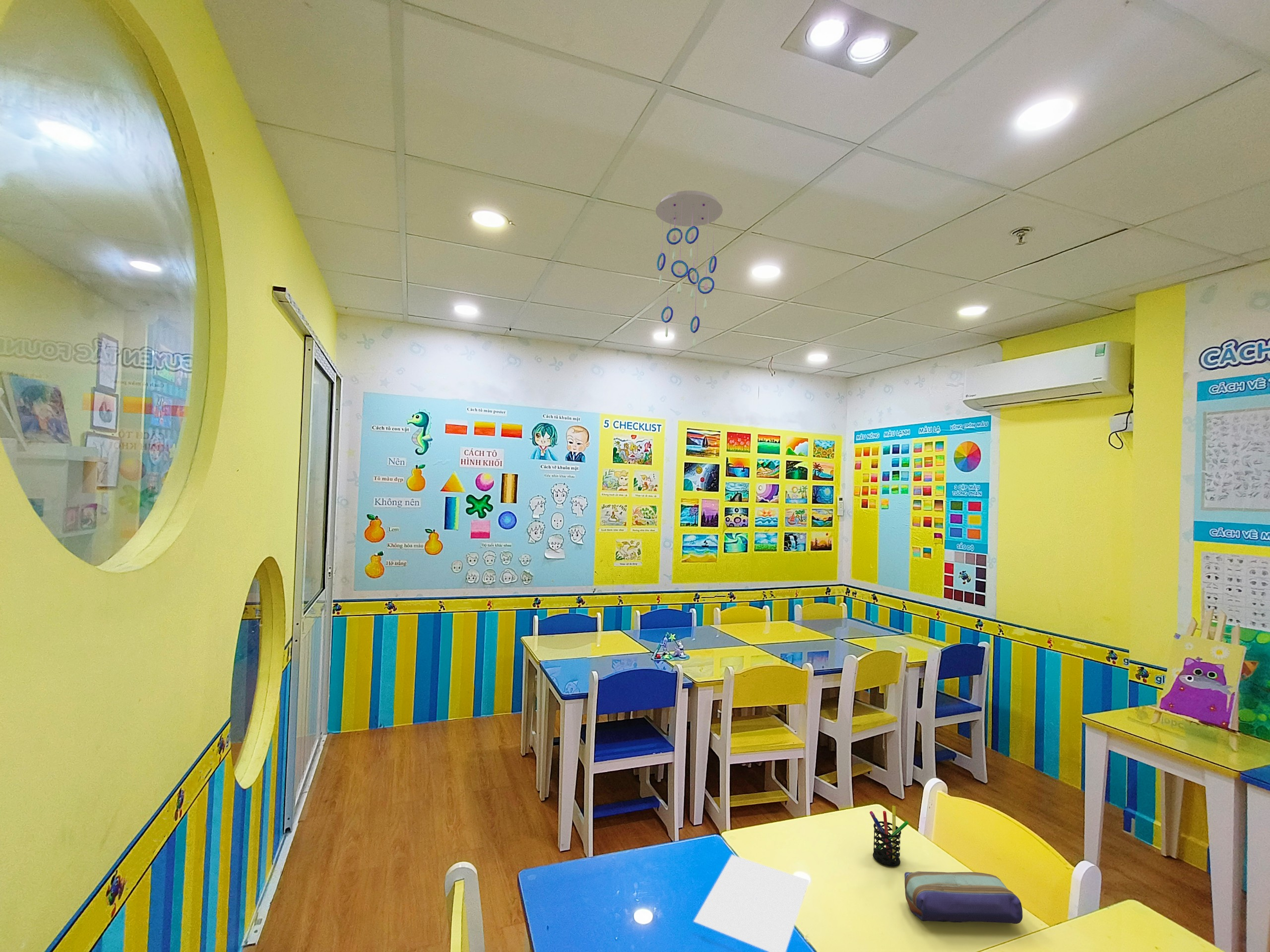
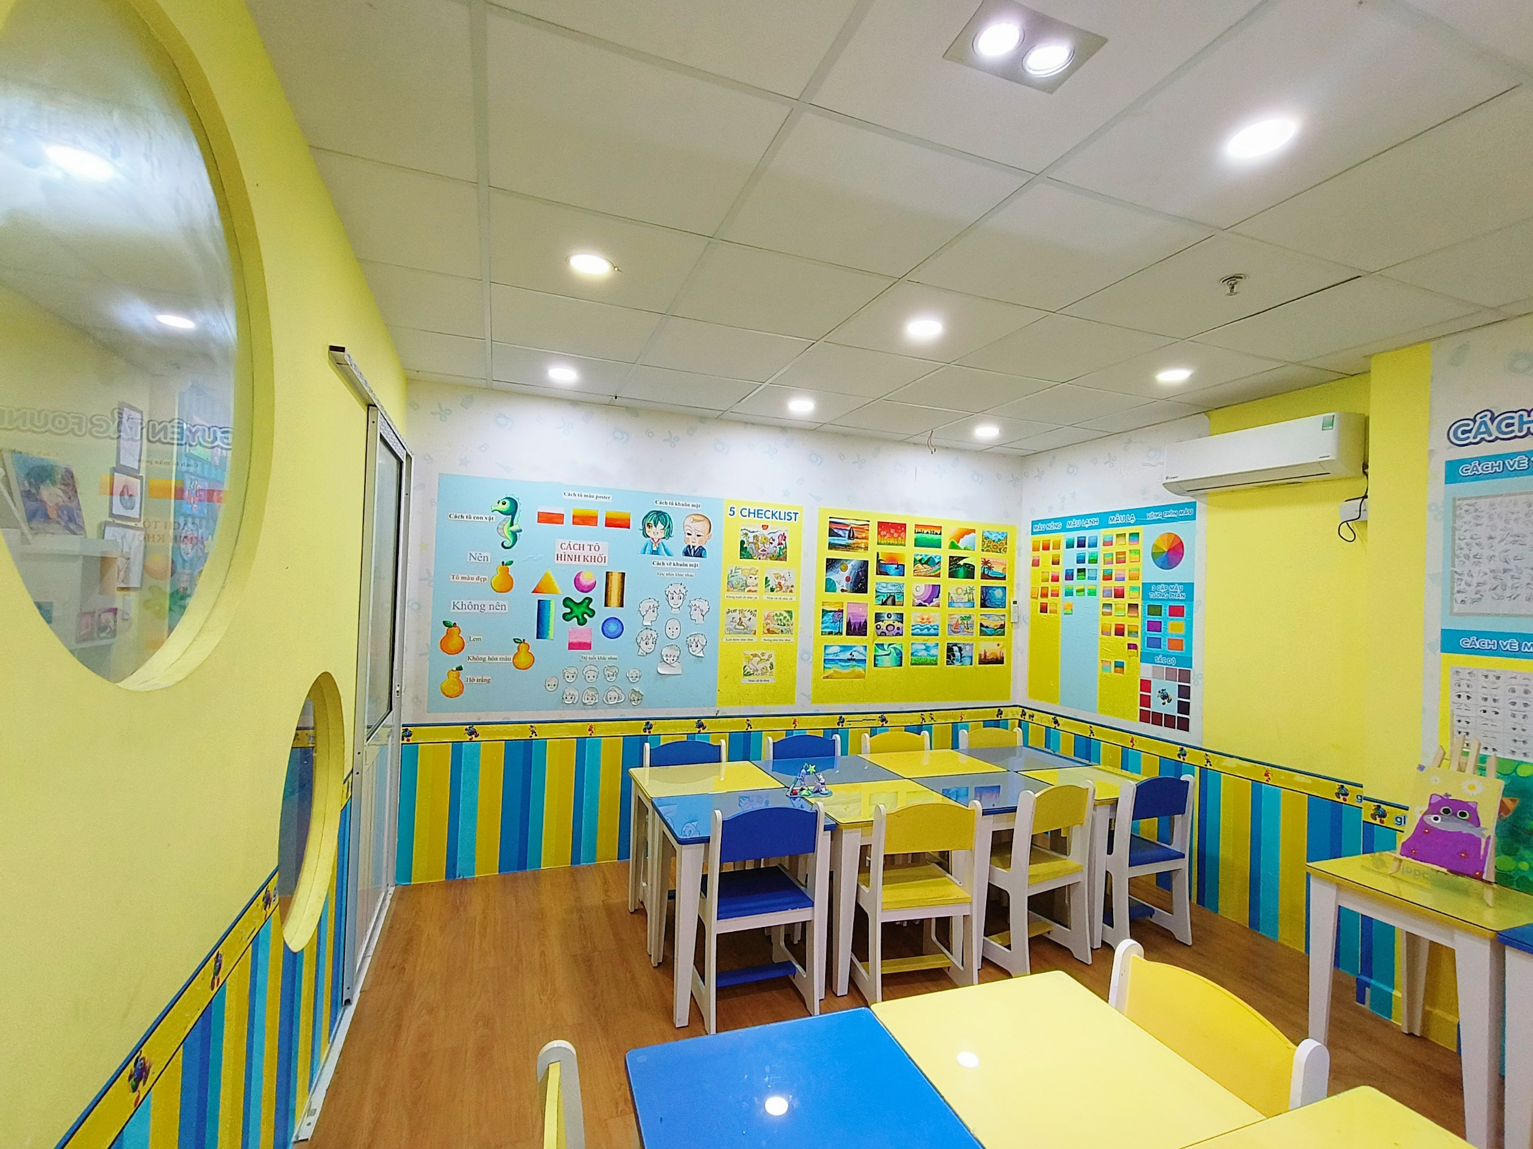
- pen holder [869,805,909,867]
- pencil case [904,871,1023,924]
- paper sheet [693,854,810,952]
- ceiling mobile [655,190,723,348]
